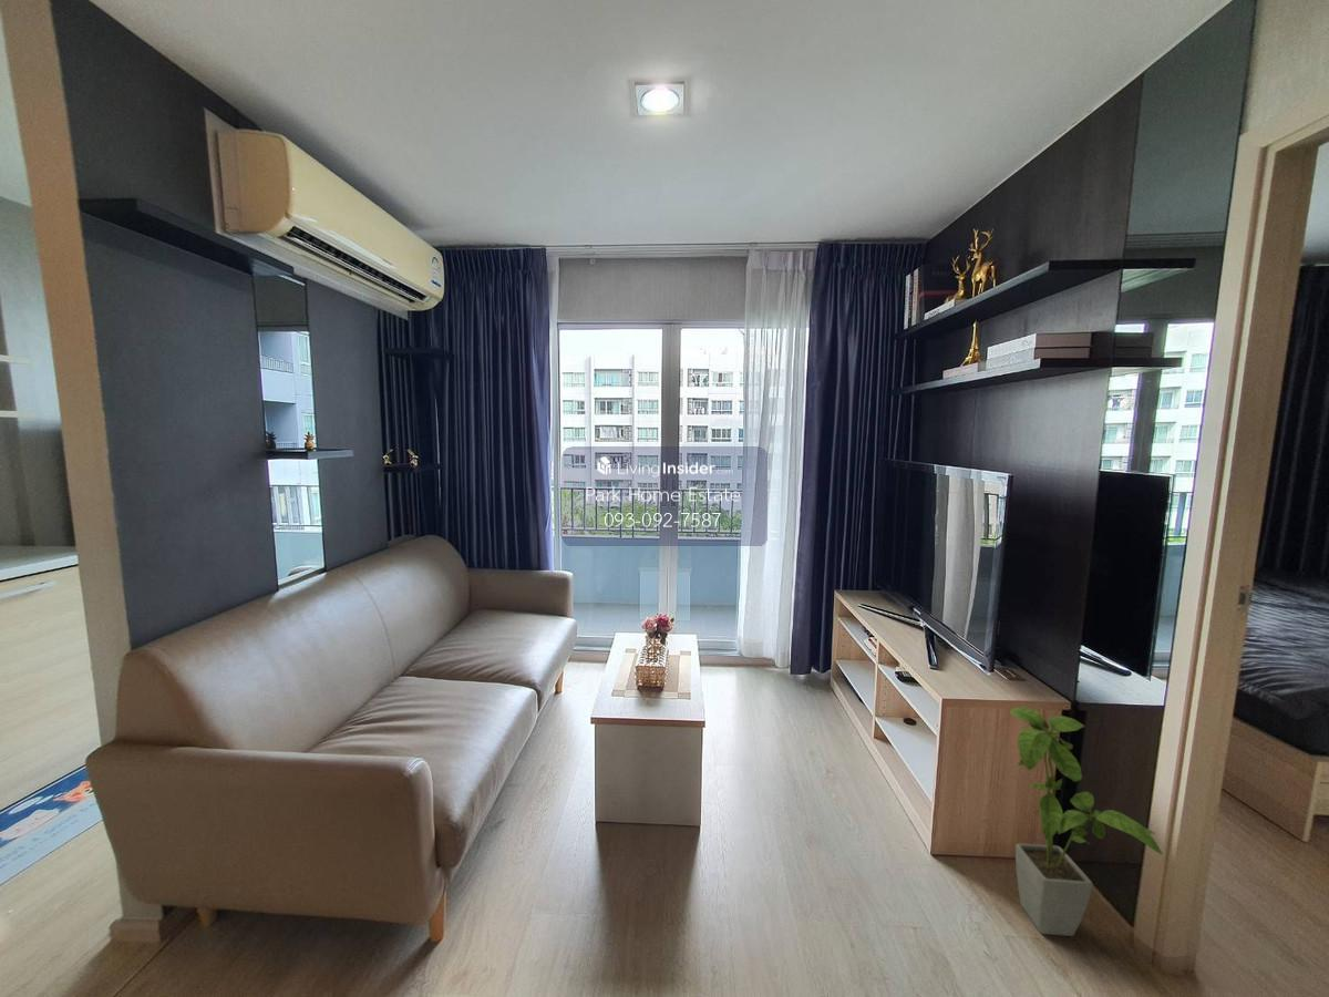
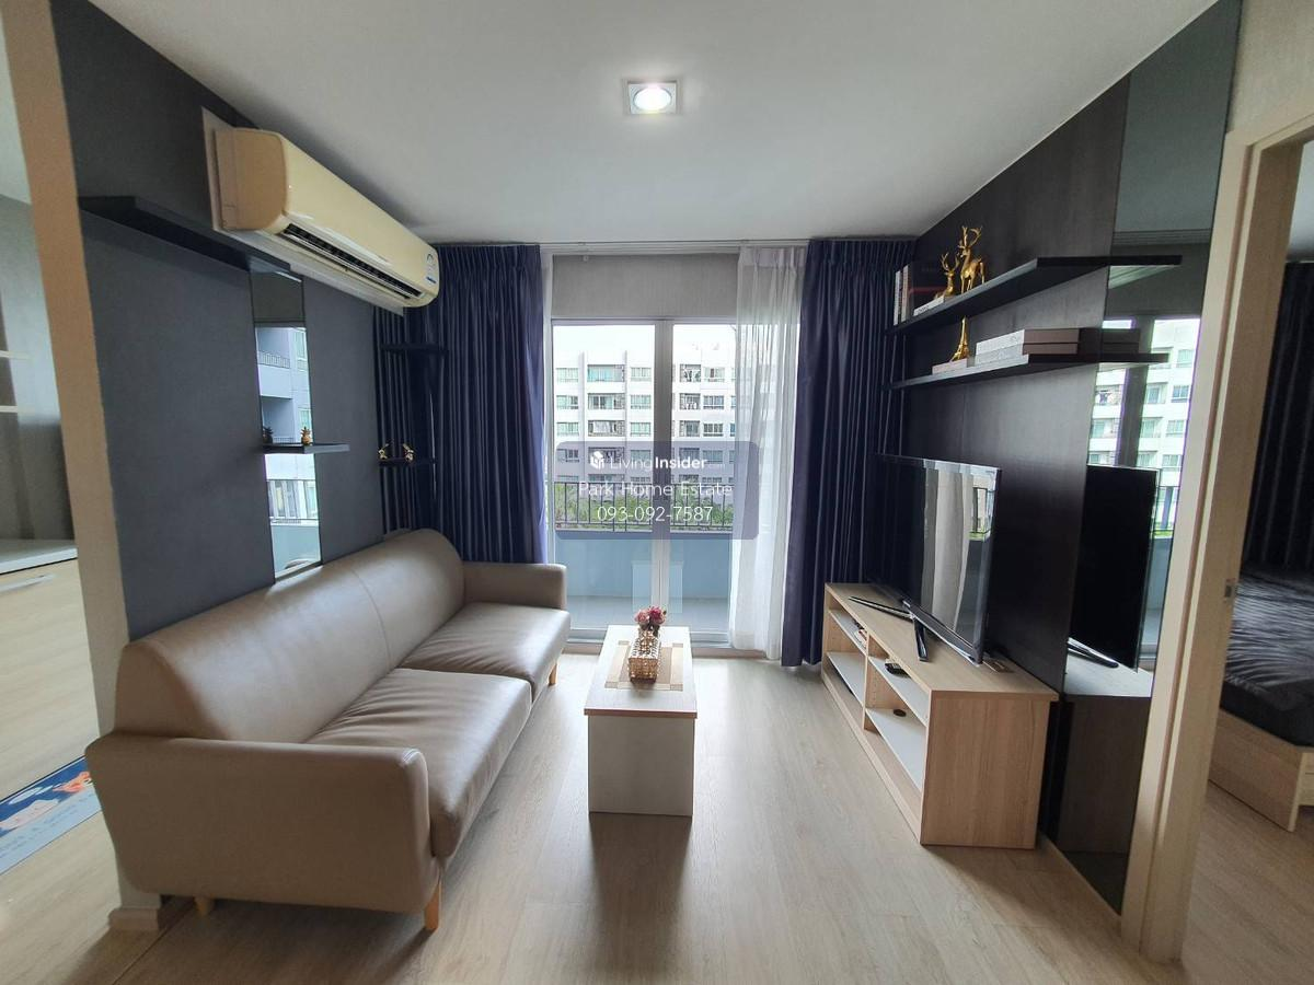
- house plant [1009,706,1165,937]
